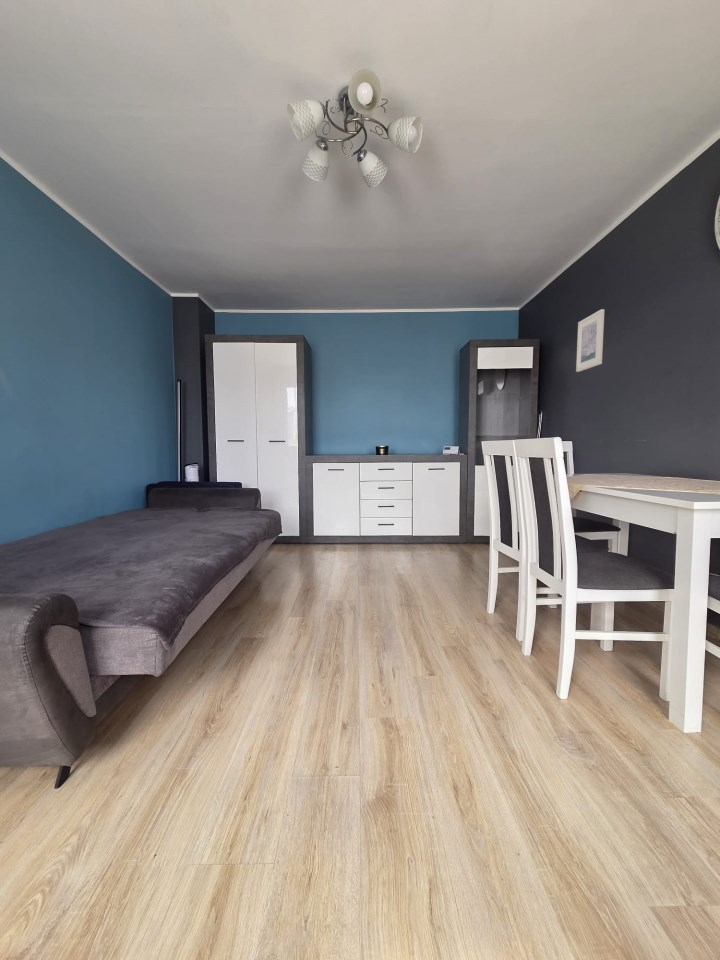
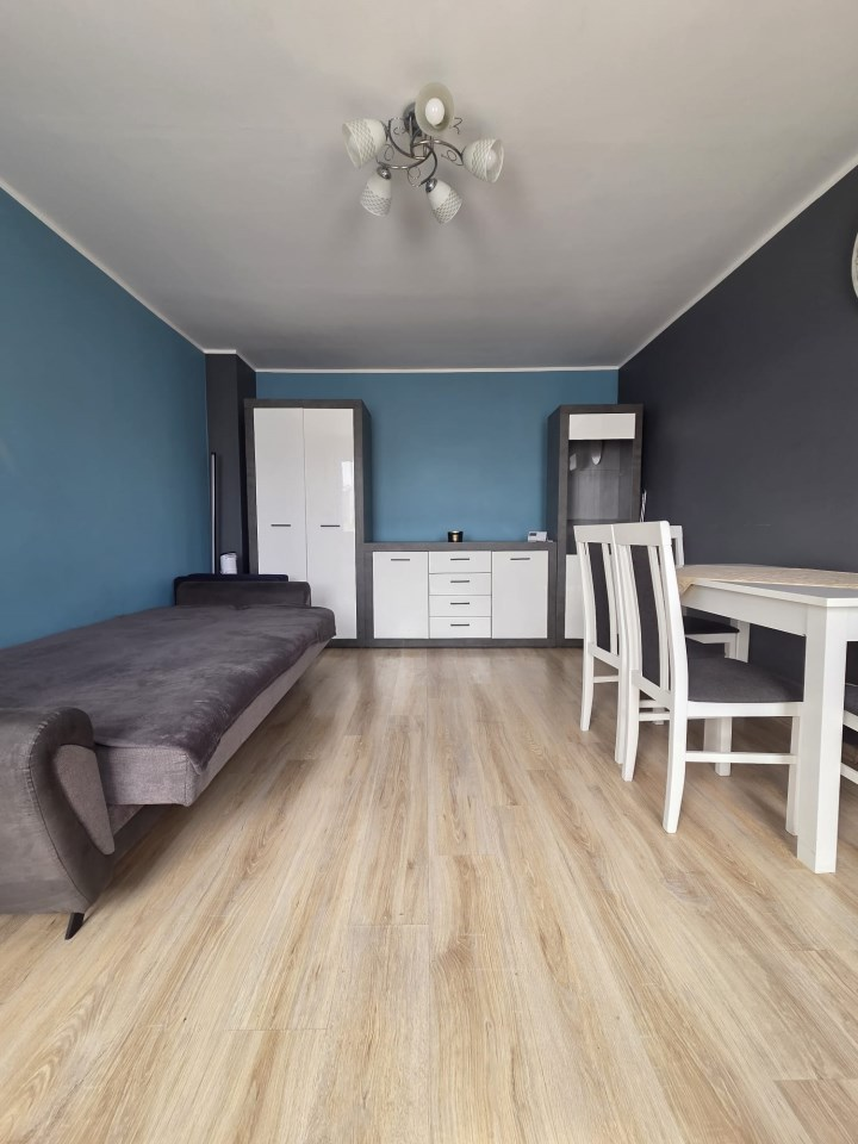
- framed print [575,308,606,373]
